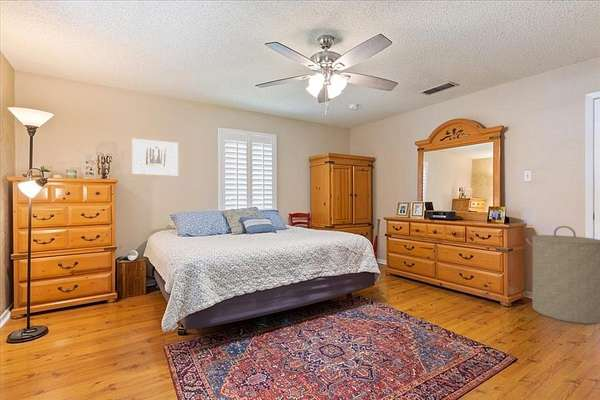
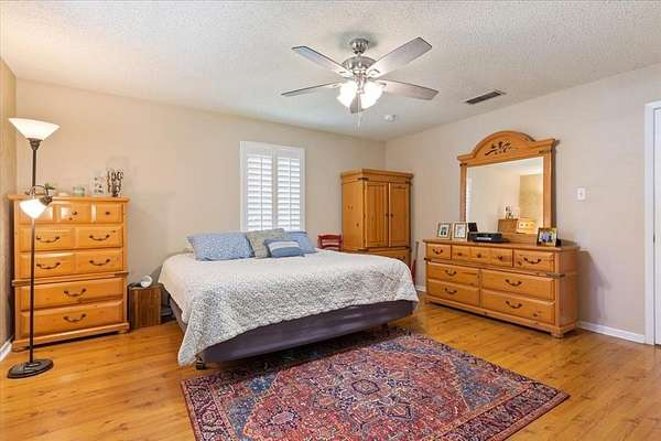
- laundry hamper [525,225,600,325]
- wall art [131,138,179,177]
